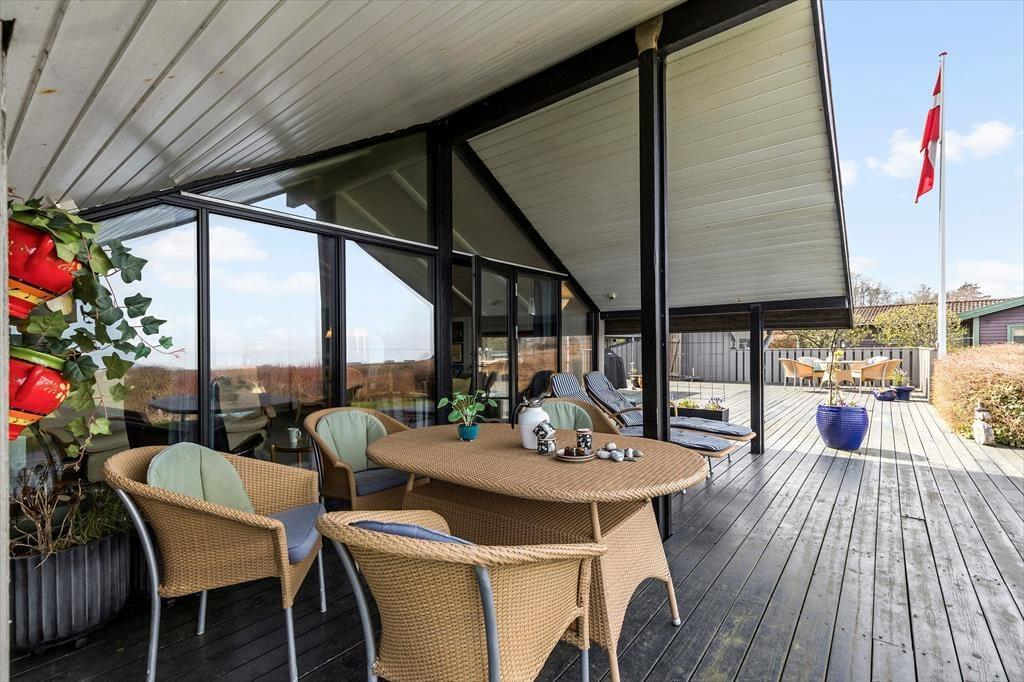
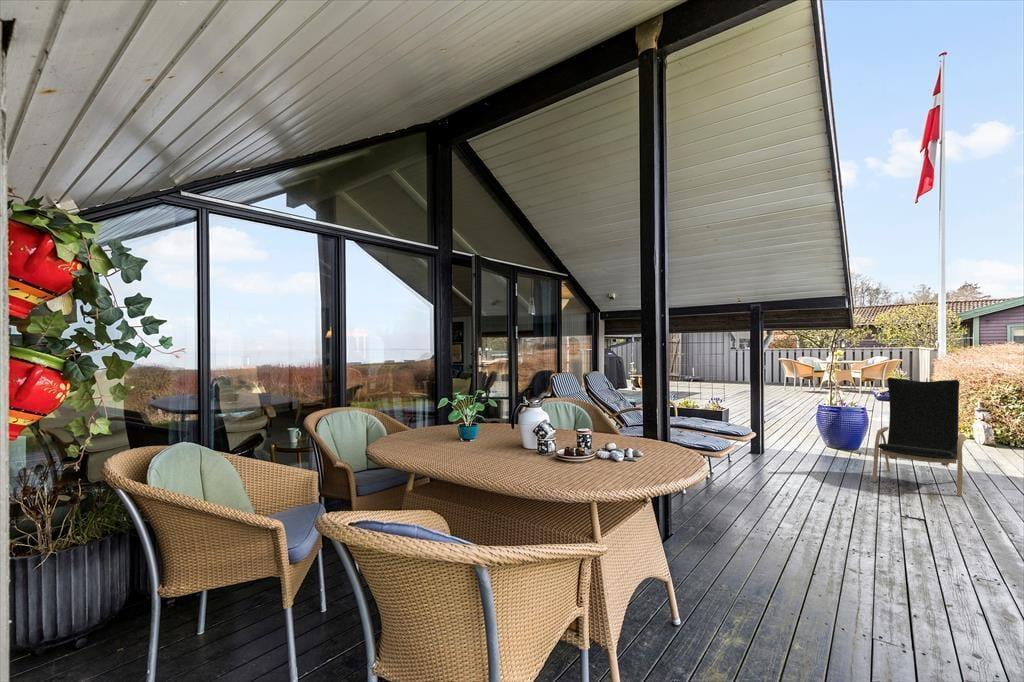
+ lounge chair [871,377,967,497]
